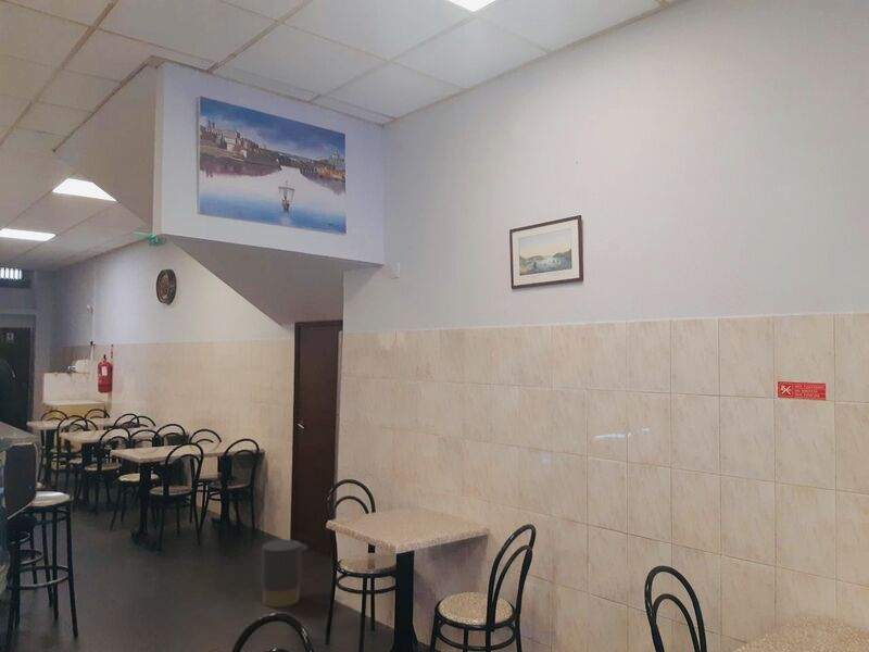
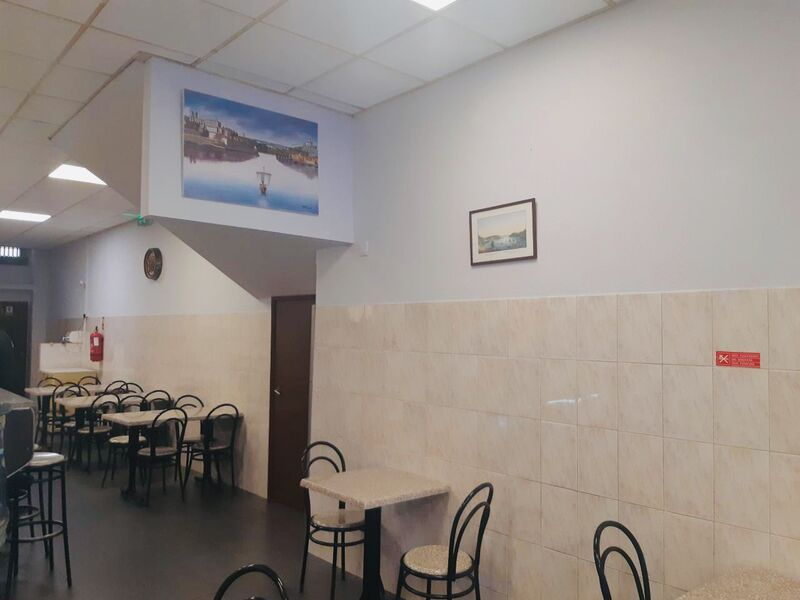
- trash can [261,539,310,609]
